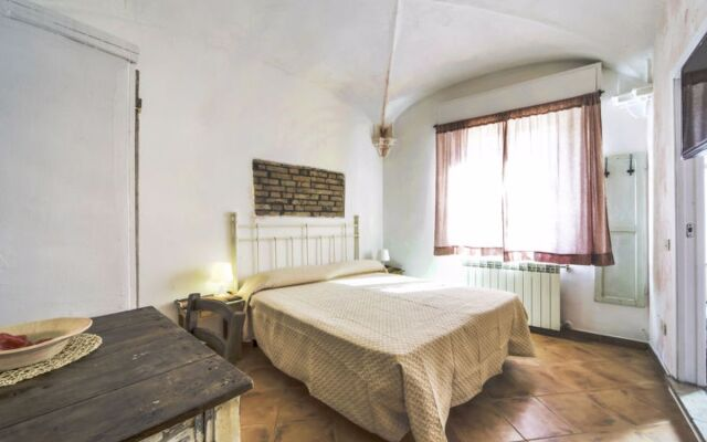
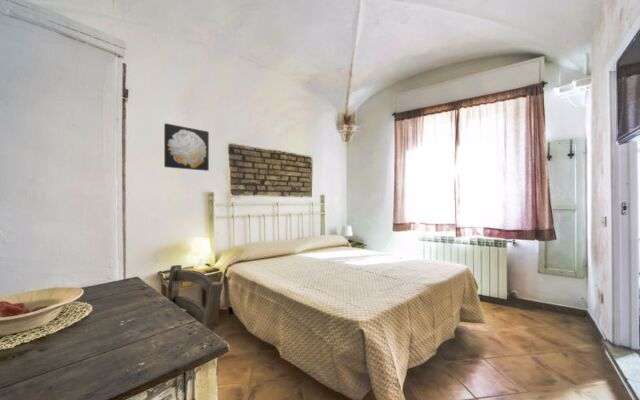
+ wall art [163,122,210,172]
